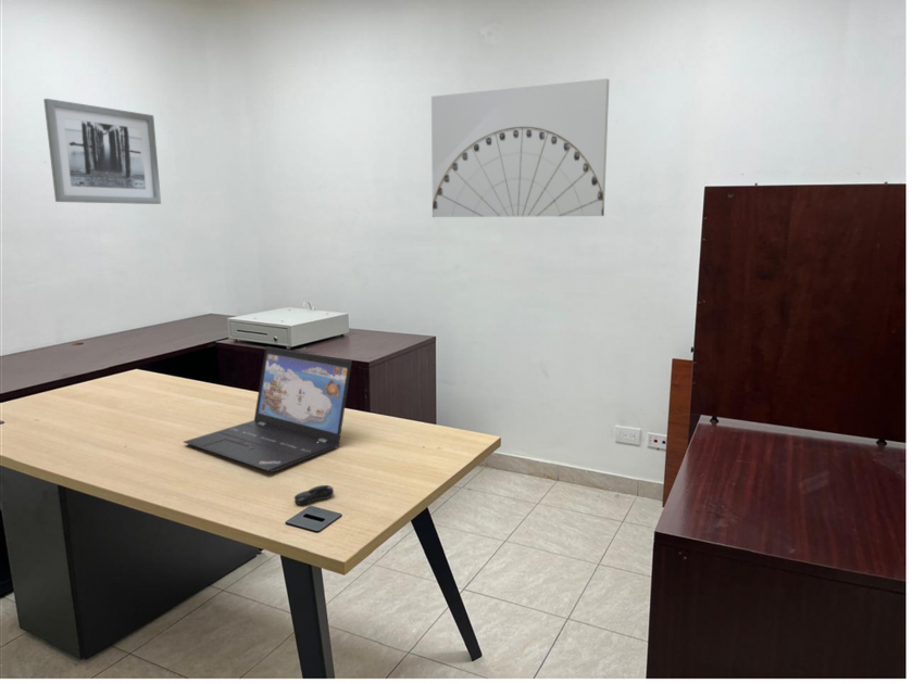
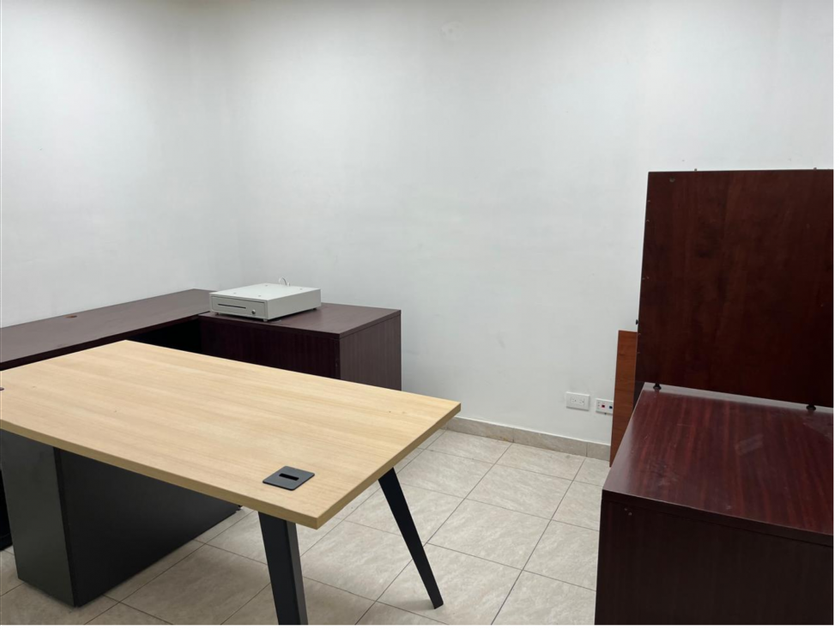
- wall art [430,77,610,218]
- computer mouse [293,484,335,506]
- laptop [183,345,353,473]
- wall art [42,98,162,205]
